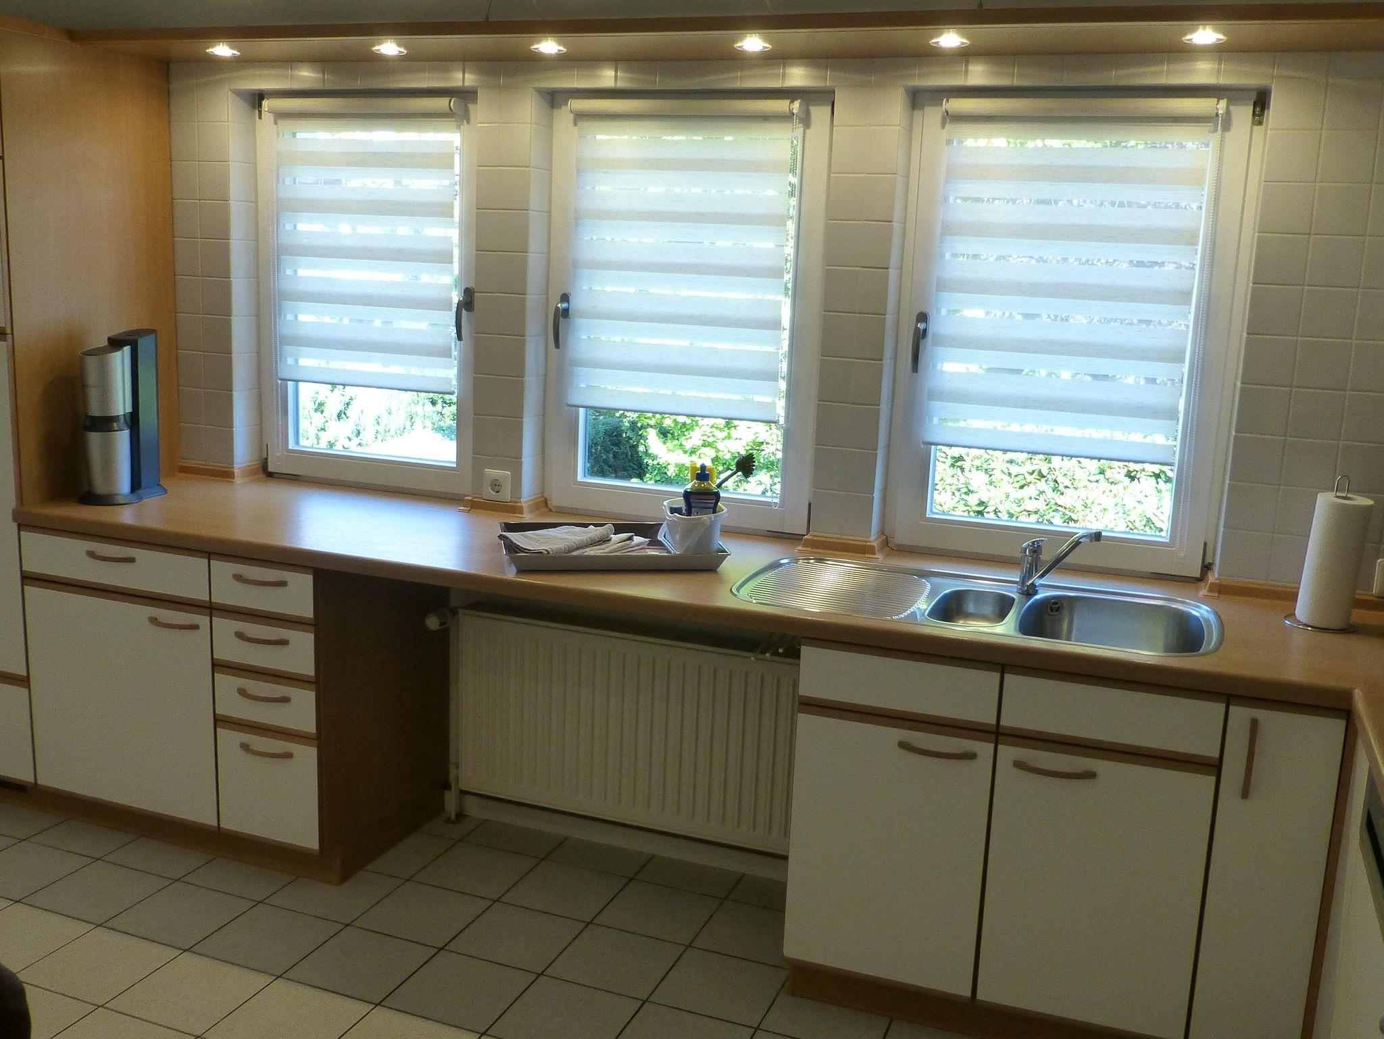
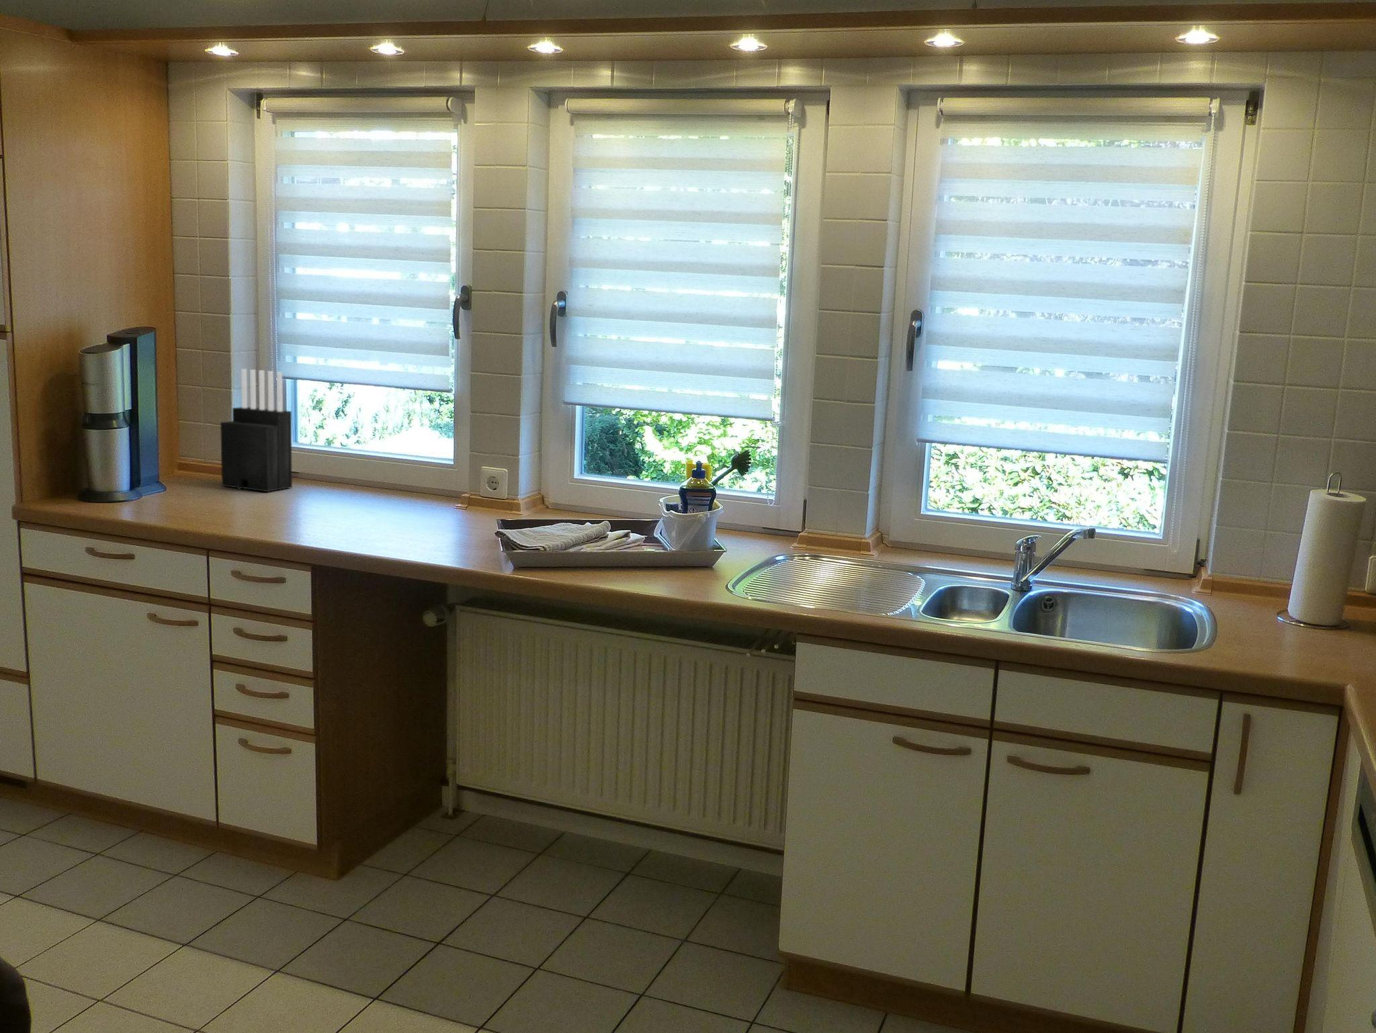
+ knife block [219,368,293,493]
